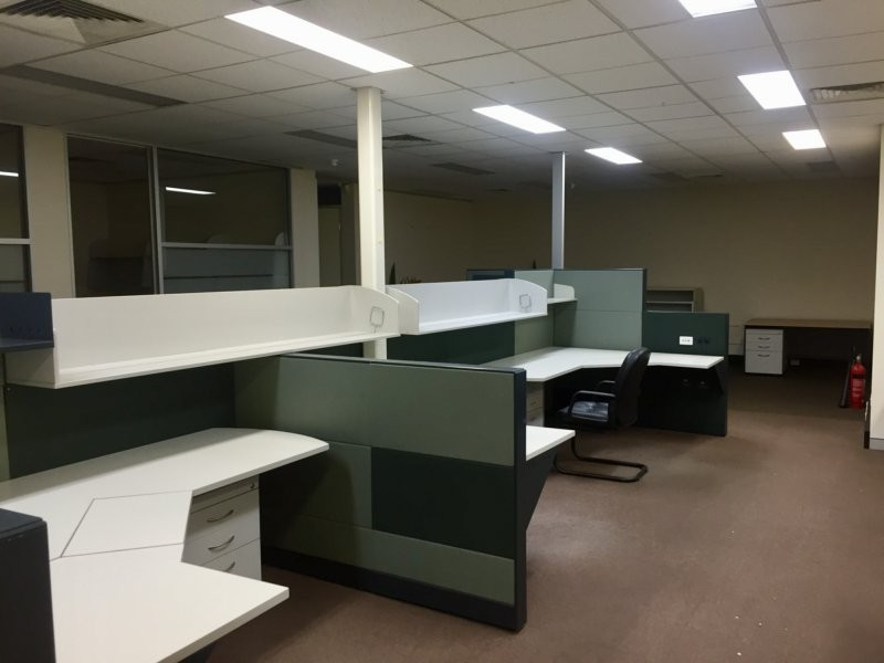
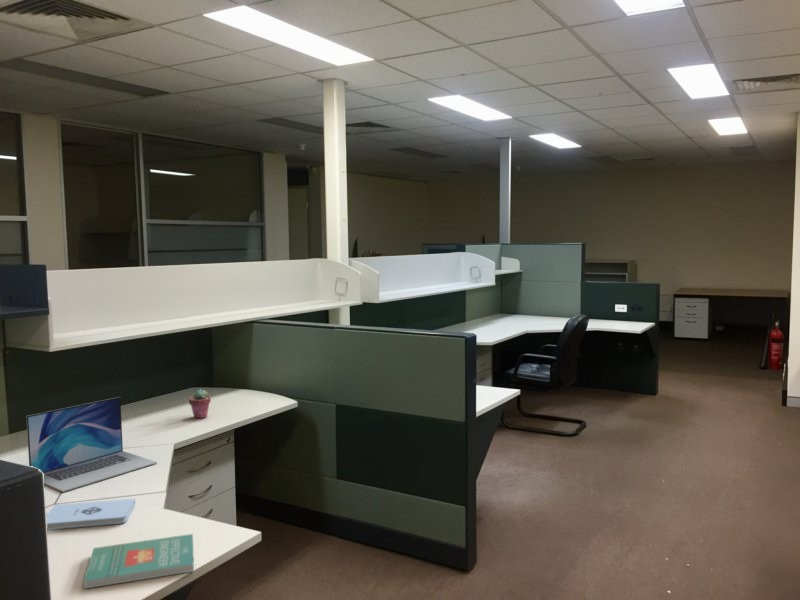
+ book [83,533,195,590]
+ potted succulent [188,389,212,419]
+ laptop [25,396,158,493]
+ notepad [45,498,136,531]
